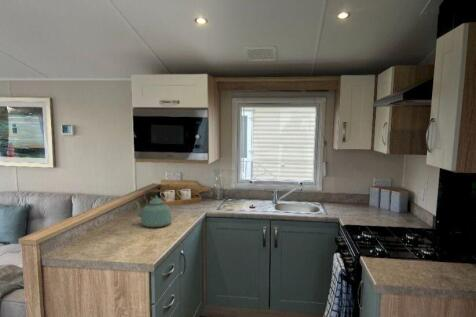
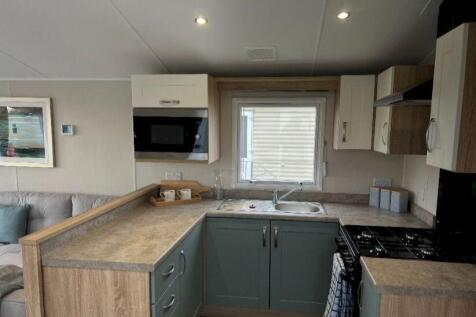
- kettle [134,188,173,229]
